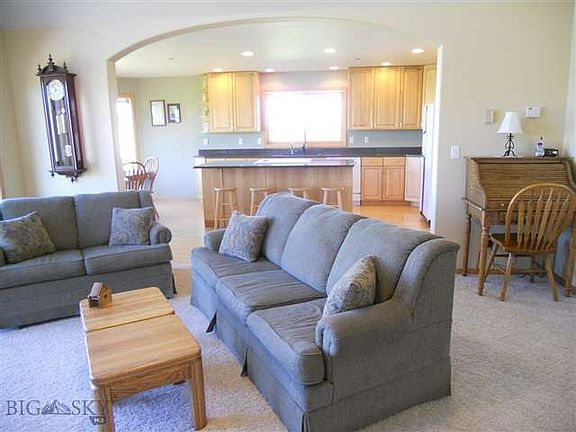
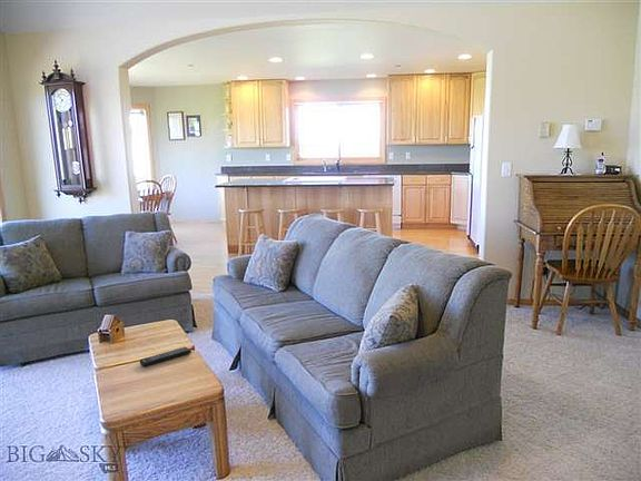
+ remote control [139,346,193,367]
